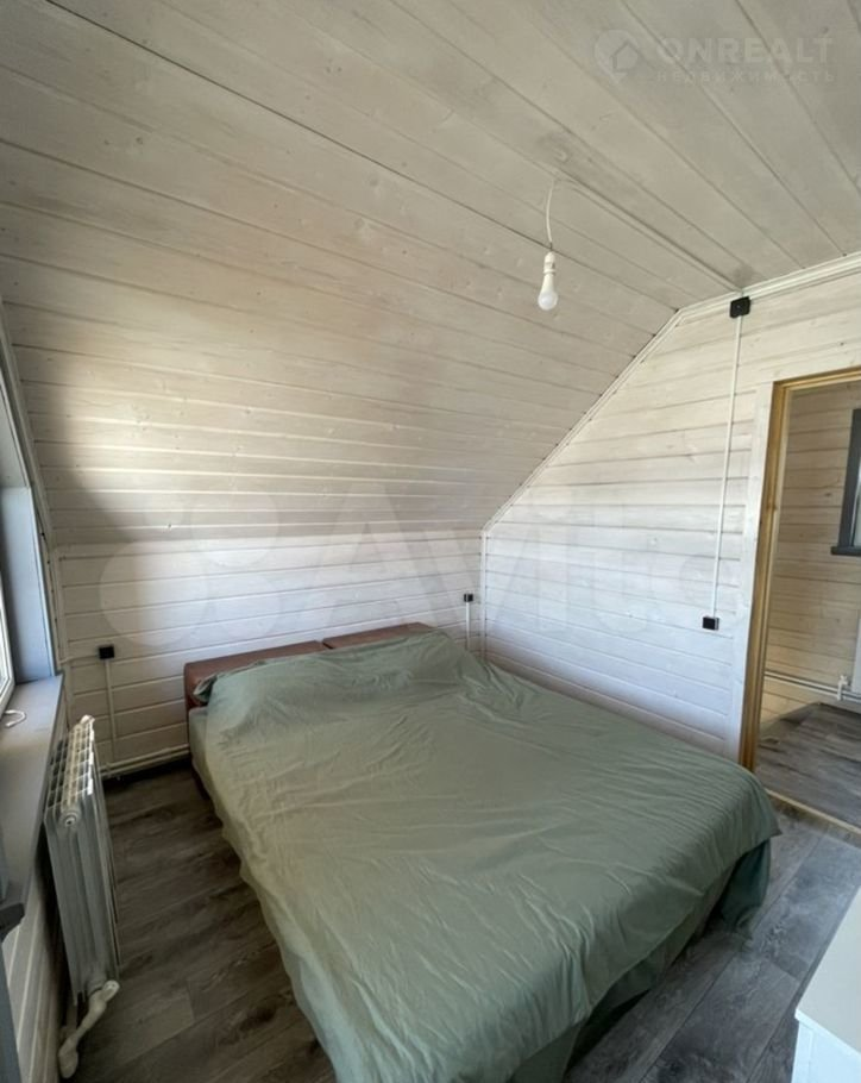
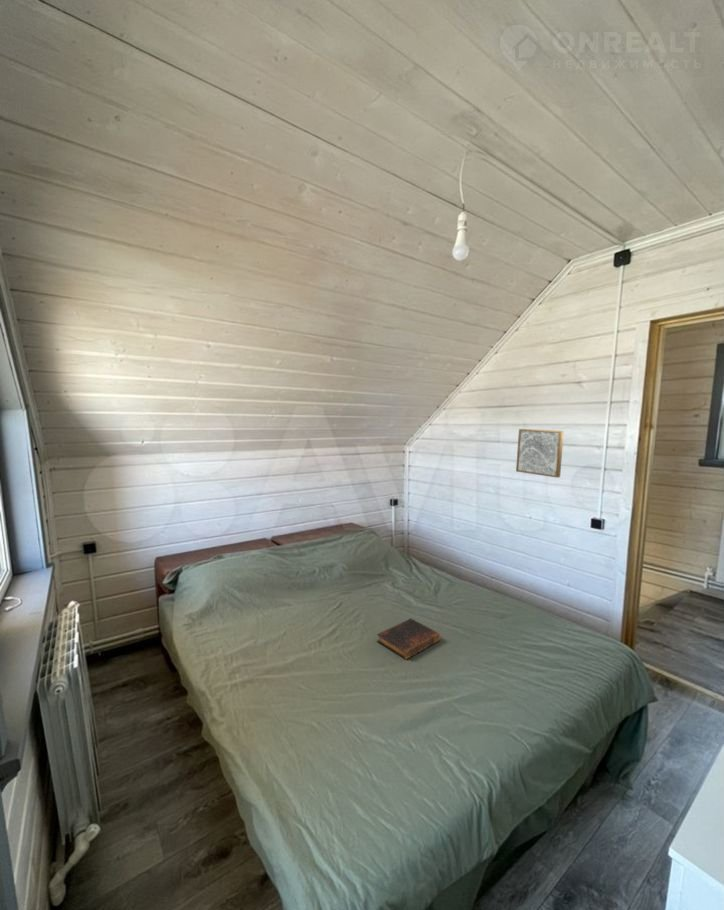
+ wall art [515,428,565,479]
+ book [376,618,441,660]
